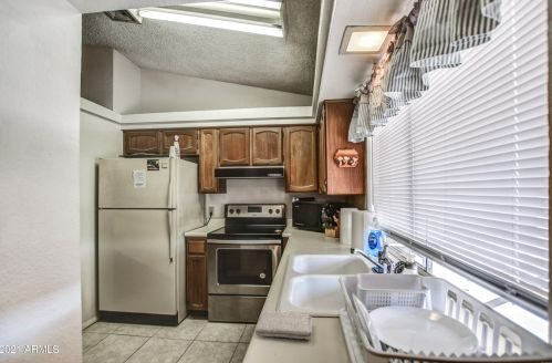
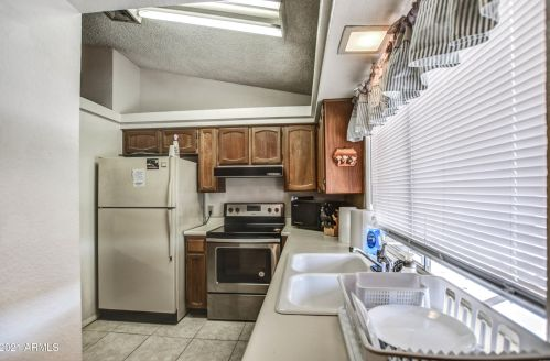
- washcloth [254,310,314,341]
